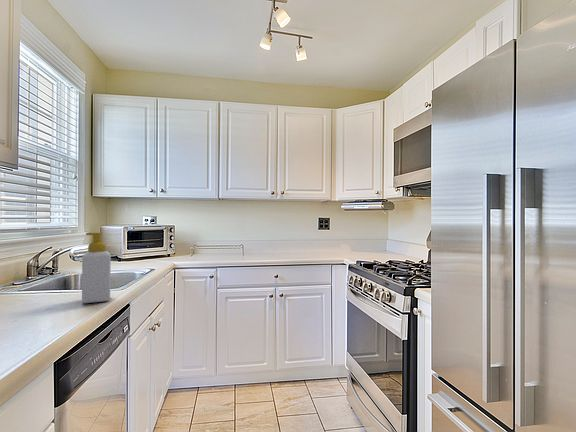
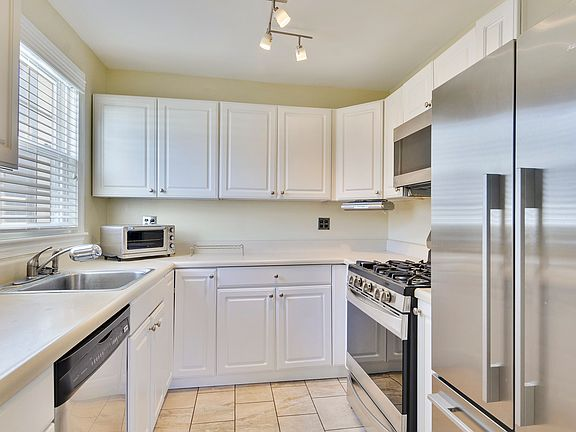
- soap bottle [81,232,112,304]
